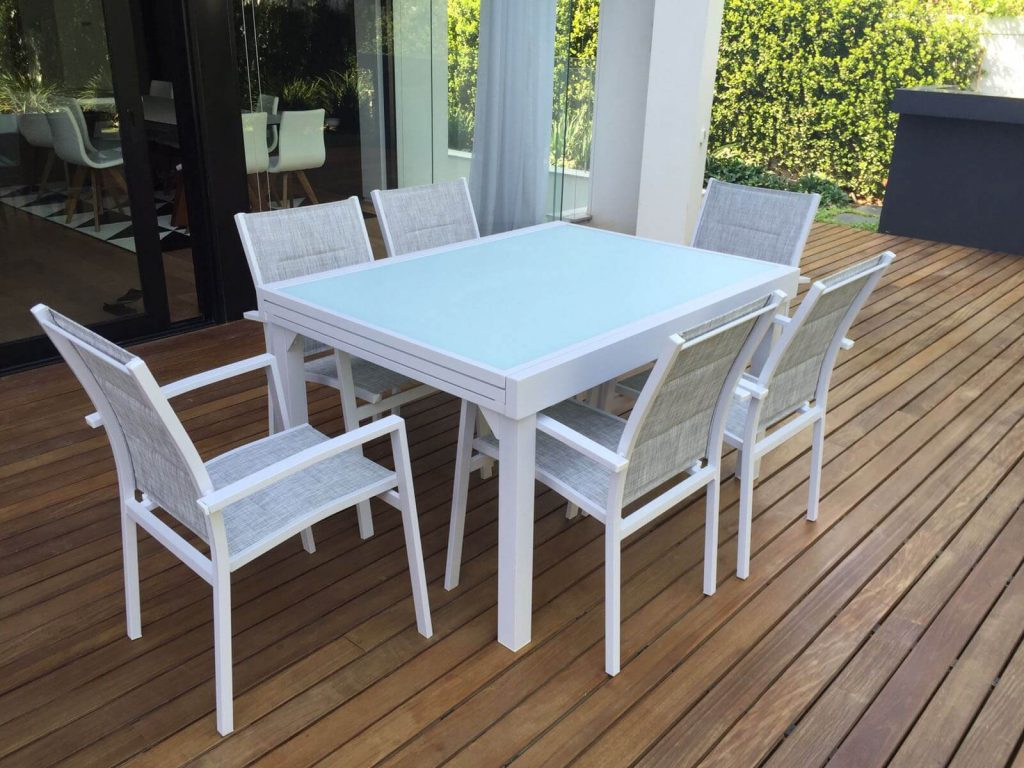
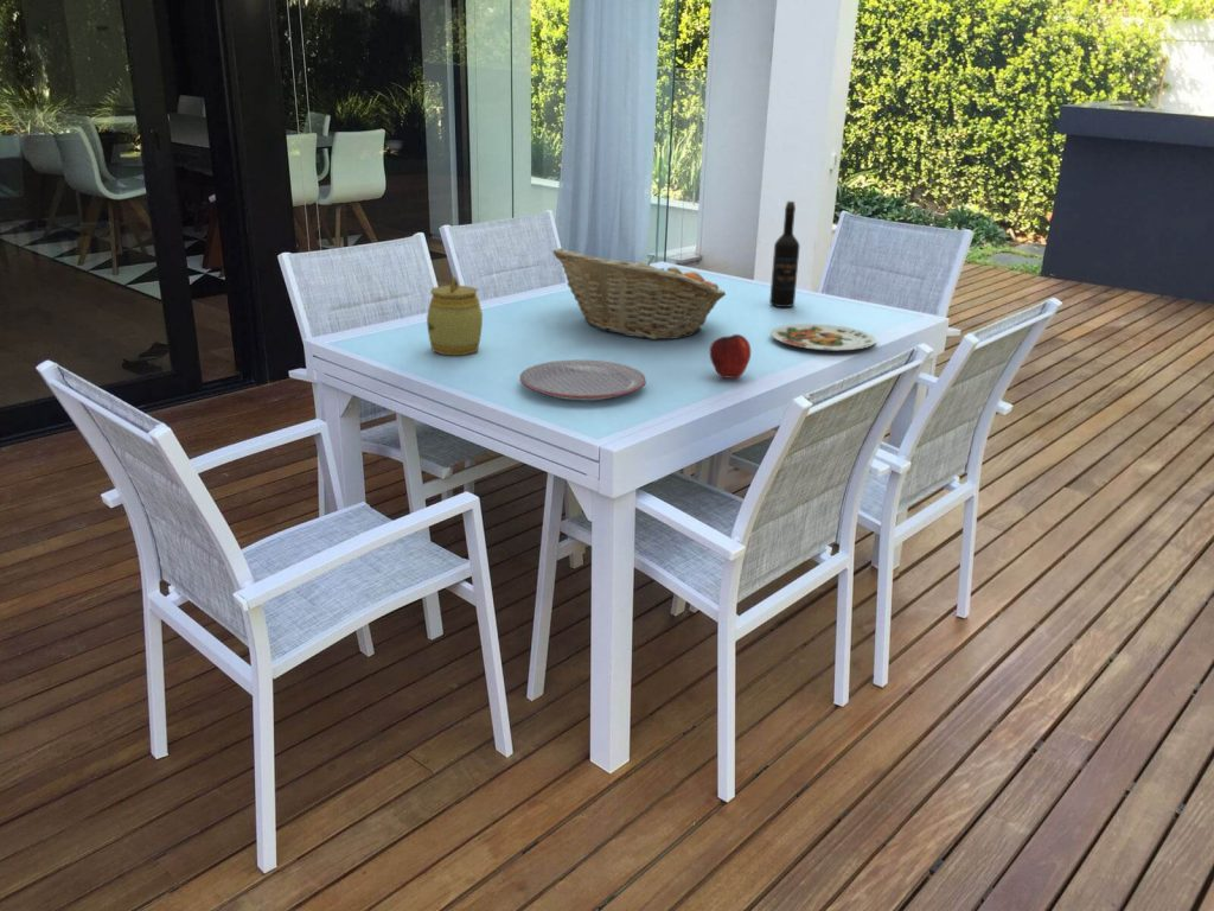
+ plate [518,359,647,401]
+ wine bottle [768,200,801,308]
+ fruit basket [551,247,727,340]
+ jar [426,276,484,356]
+ apple [709,333,752,380]
+ plate [769,323,877,352]
